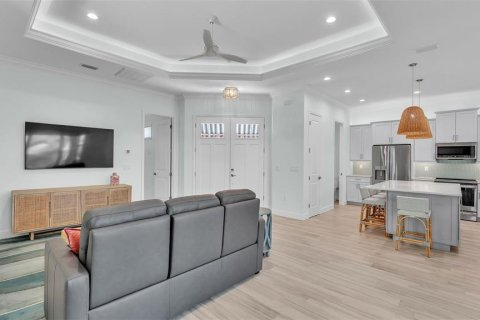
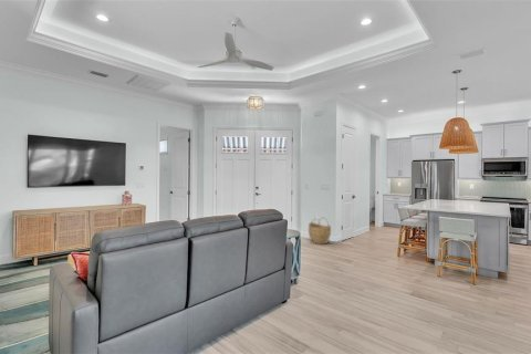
+ woven basket [308,217,332,246]
